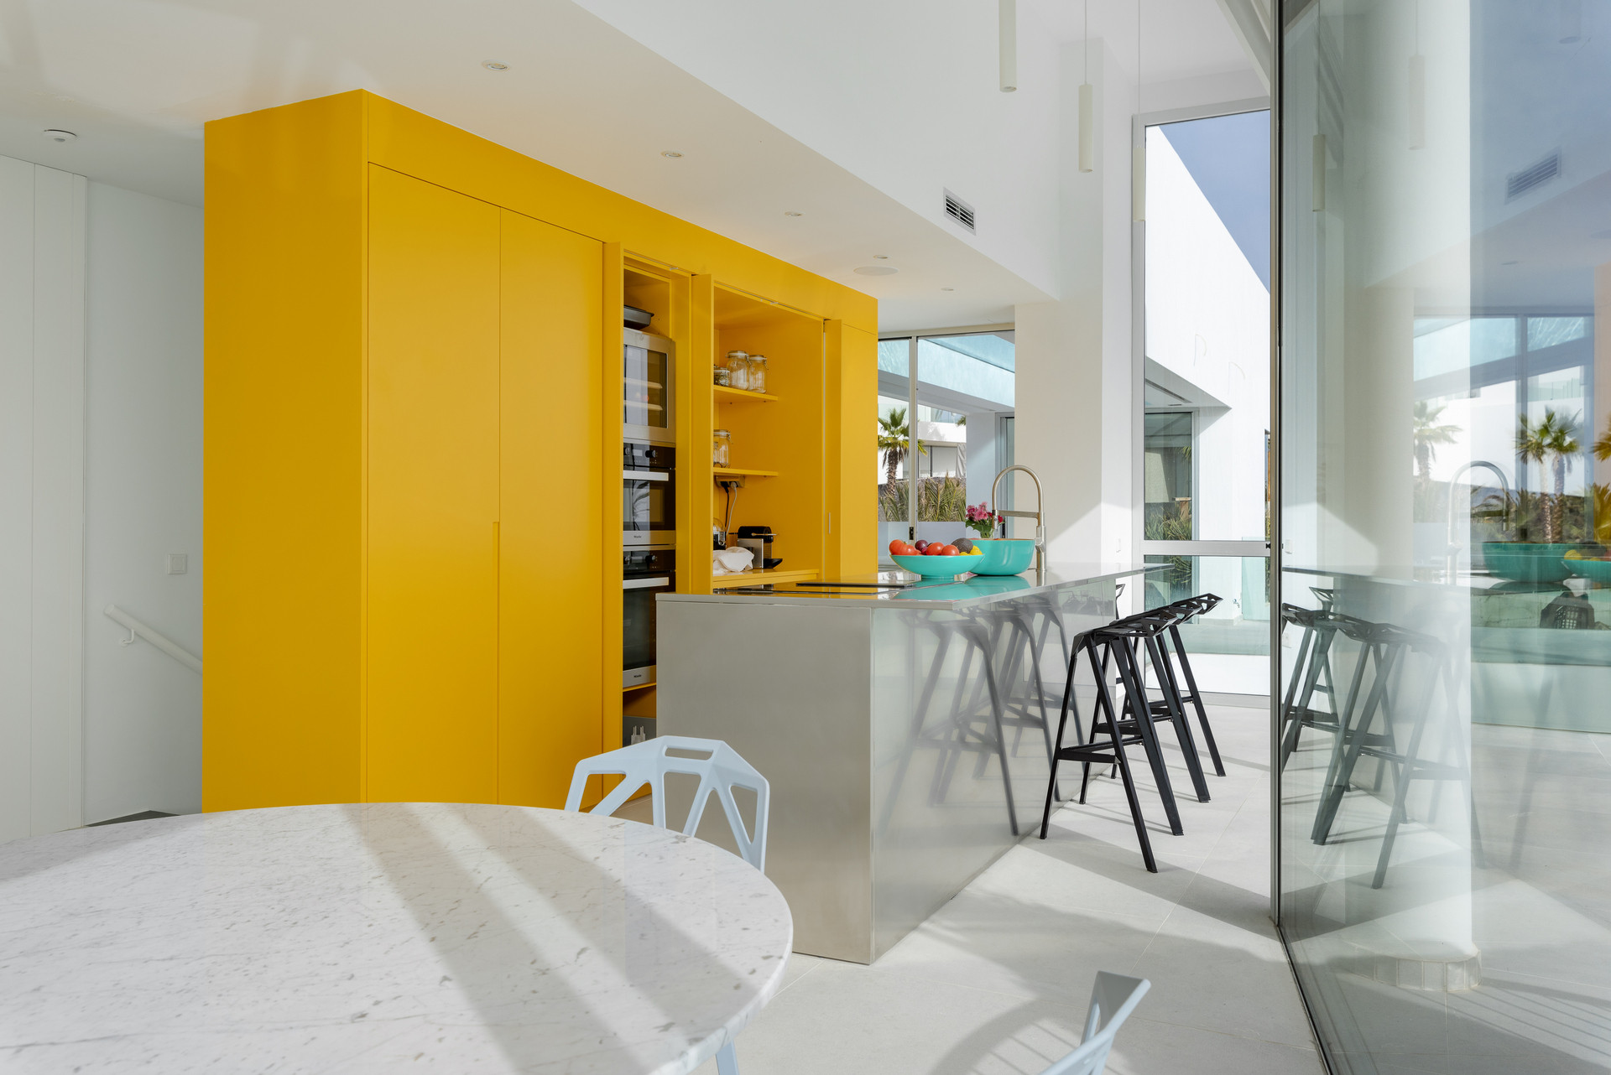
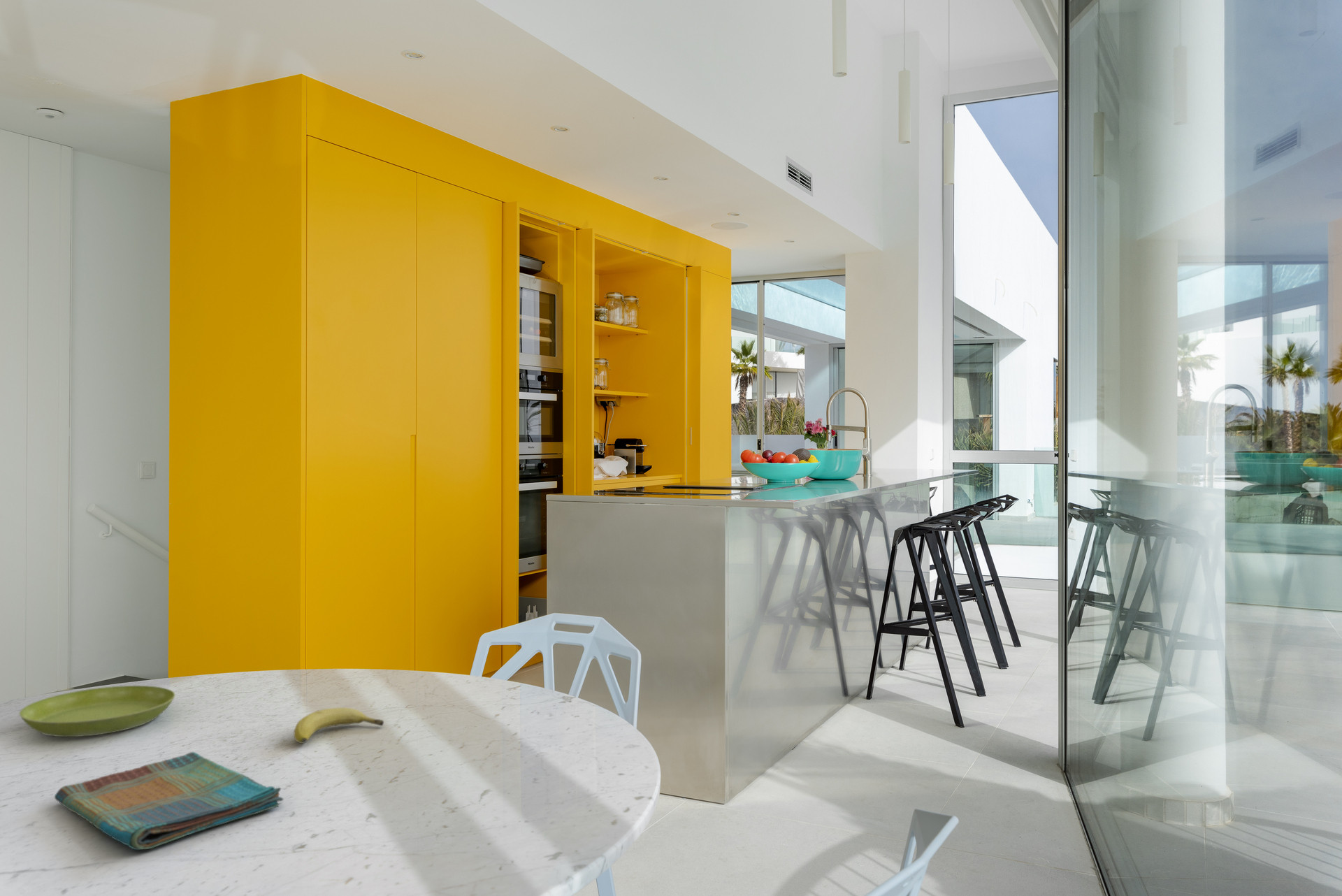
+ fruit [293,707,384,744]
+ dish towel [54,751,284,851]
+ saucer [19,685,176,737]
